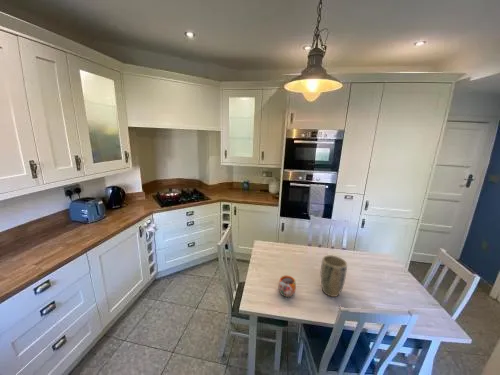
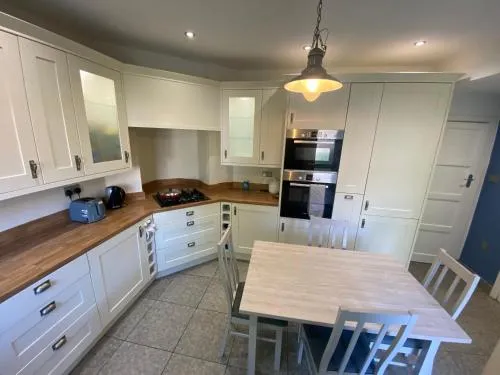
- plant pot [320,254,348,298]
- mug [278,274,297,298]
